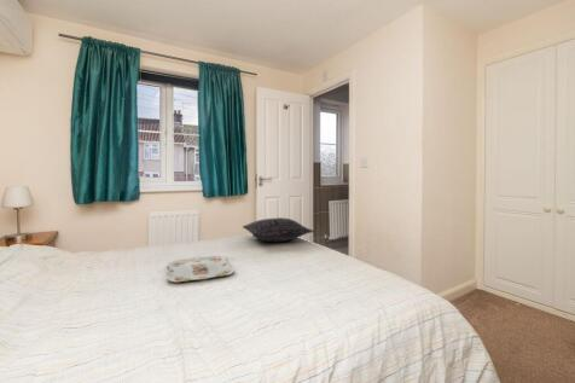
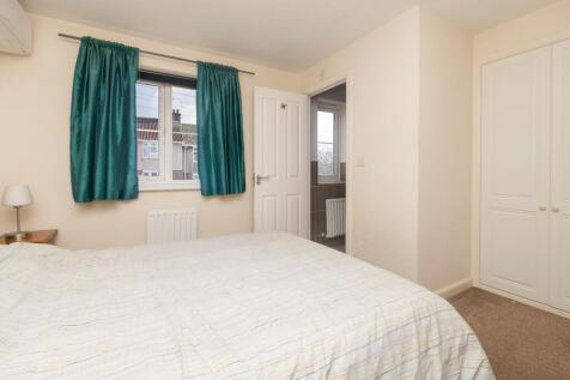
- serving tray [165,255,236,283]
- pillow [242,216,315,243]
